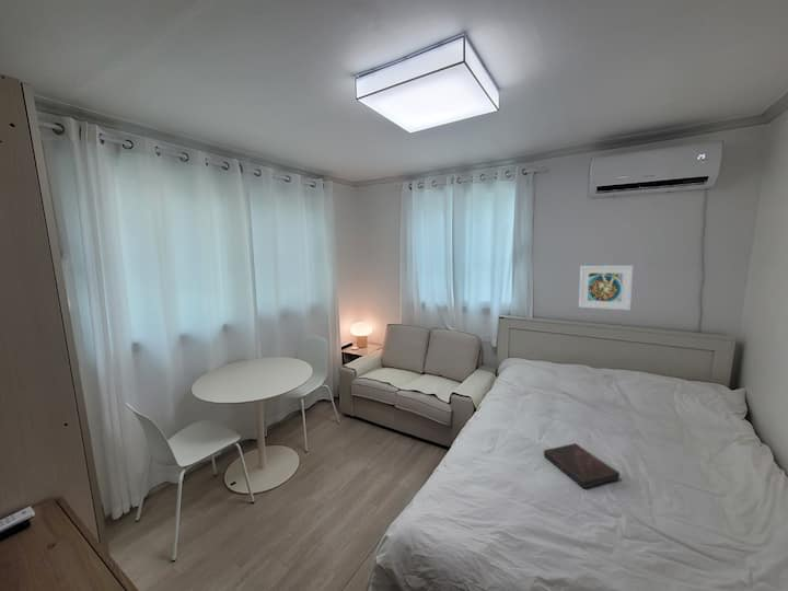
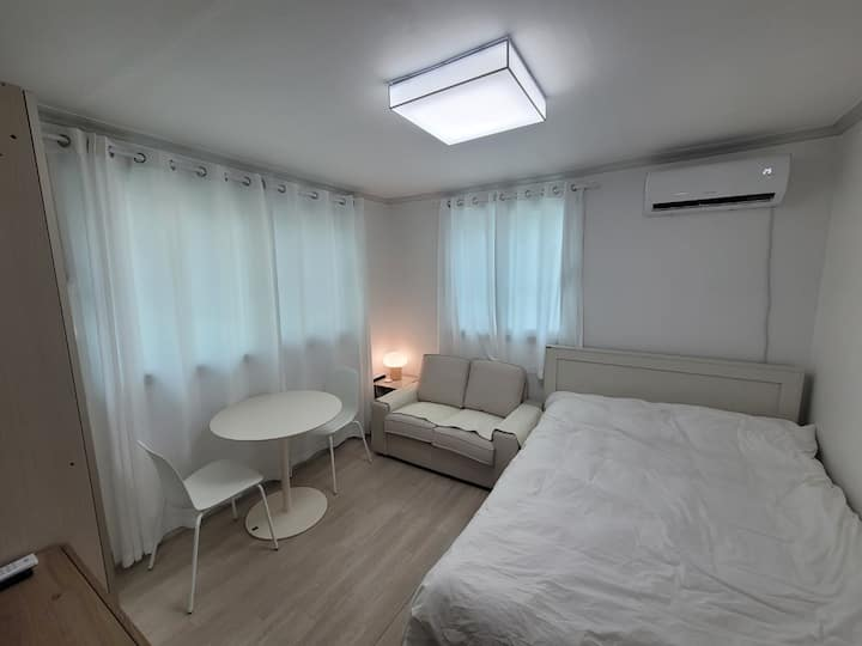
- book [543,442,621,489]
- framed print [578,264,634,311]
